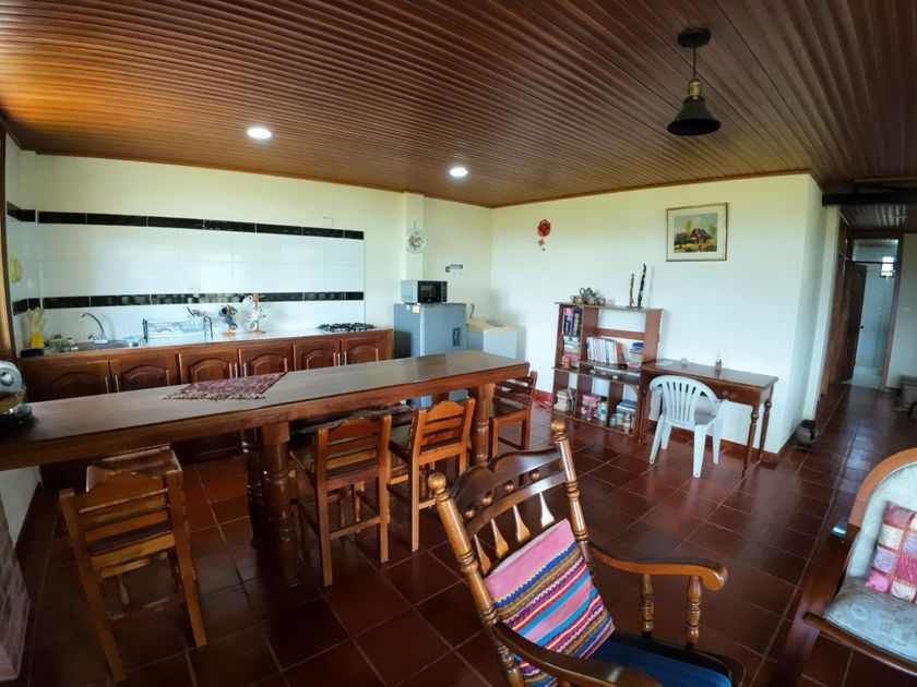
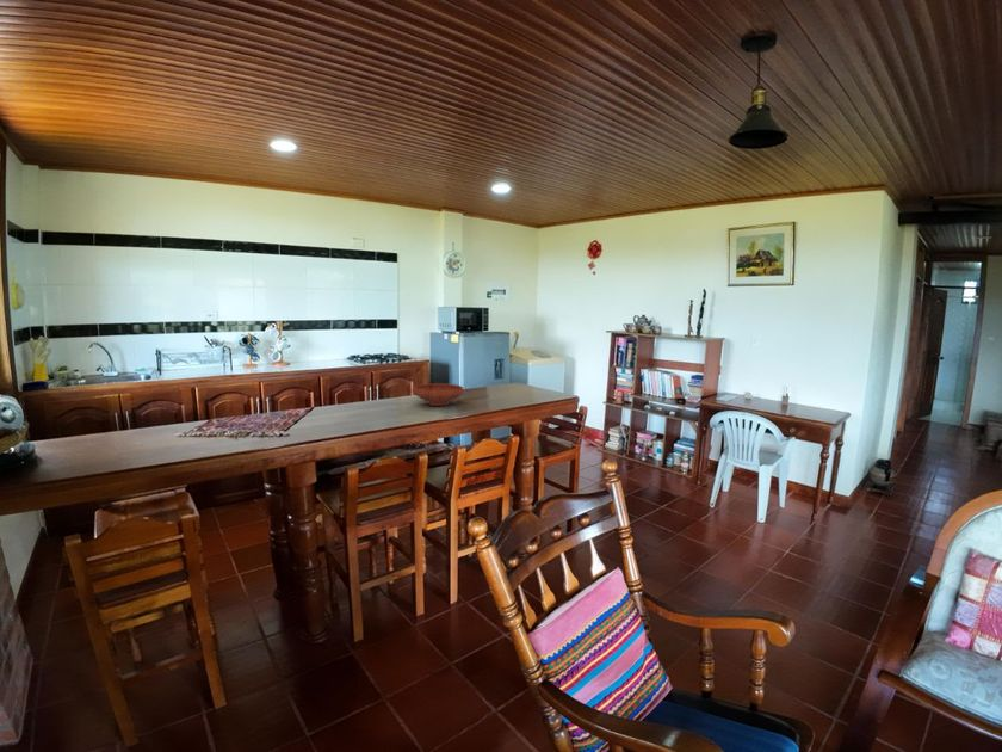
+ bowl [412,382,465,407]
